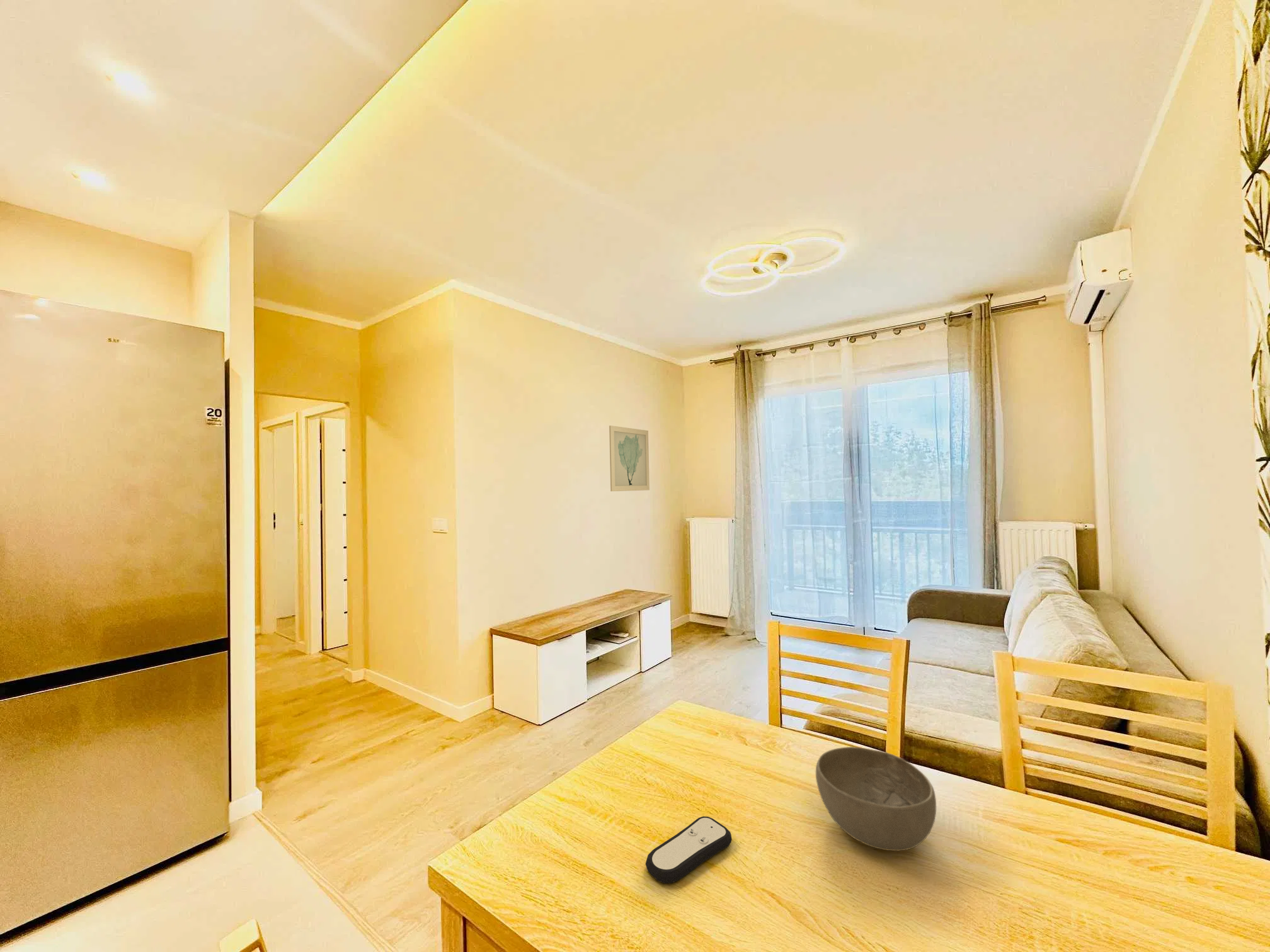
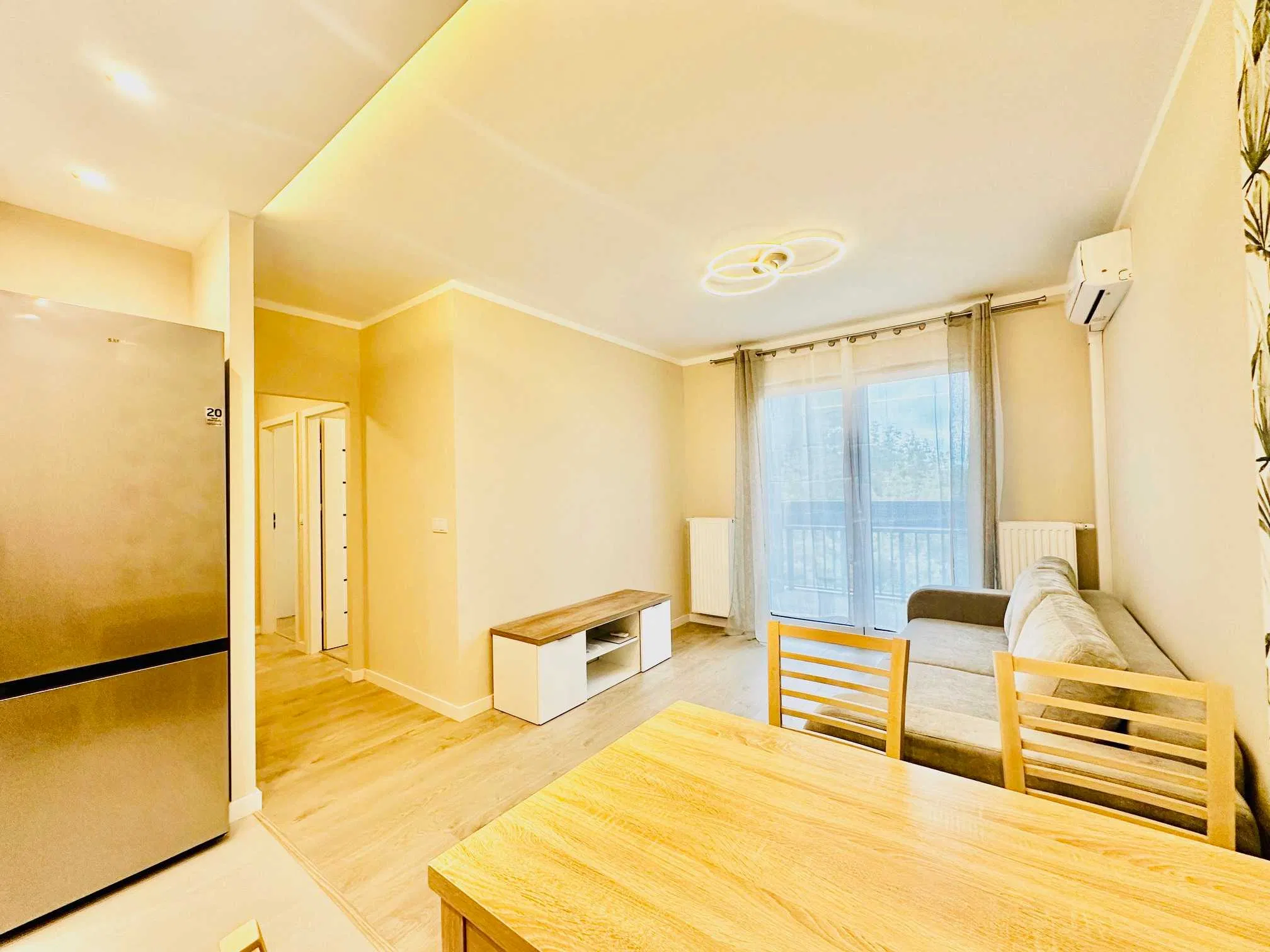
- bowl [815,746,937,851]
- wall art [609,425,650,492]
- remote control [645,816,733,884]
